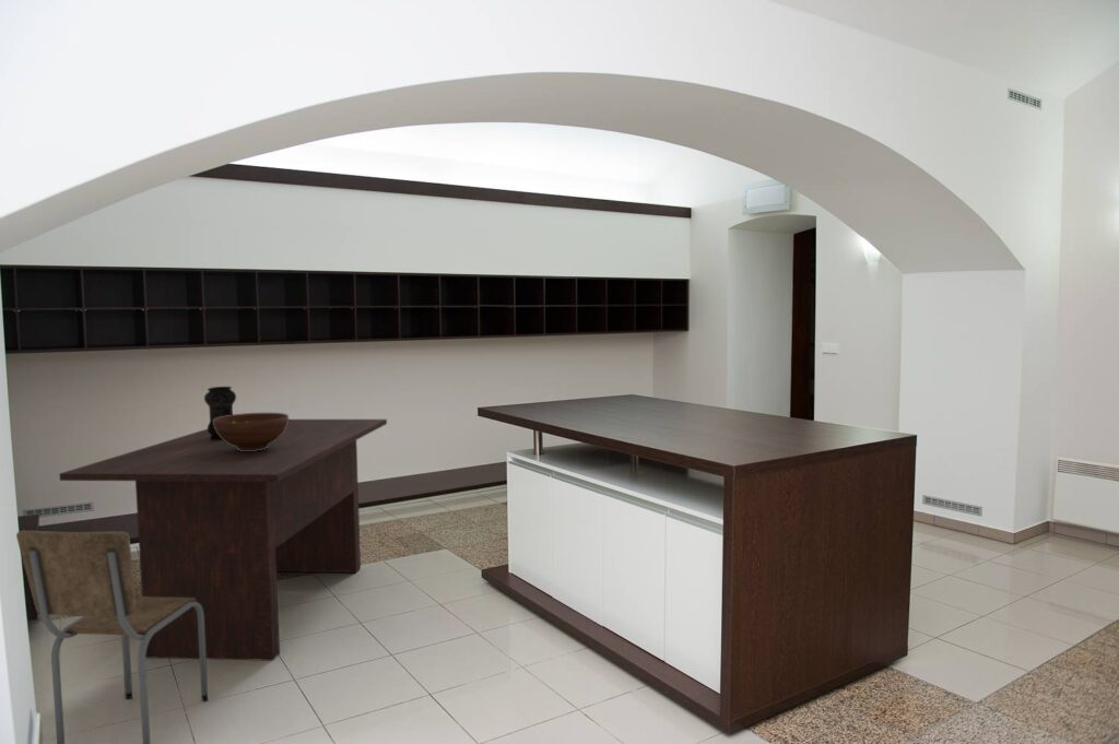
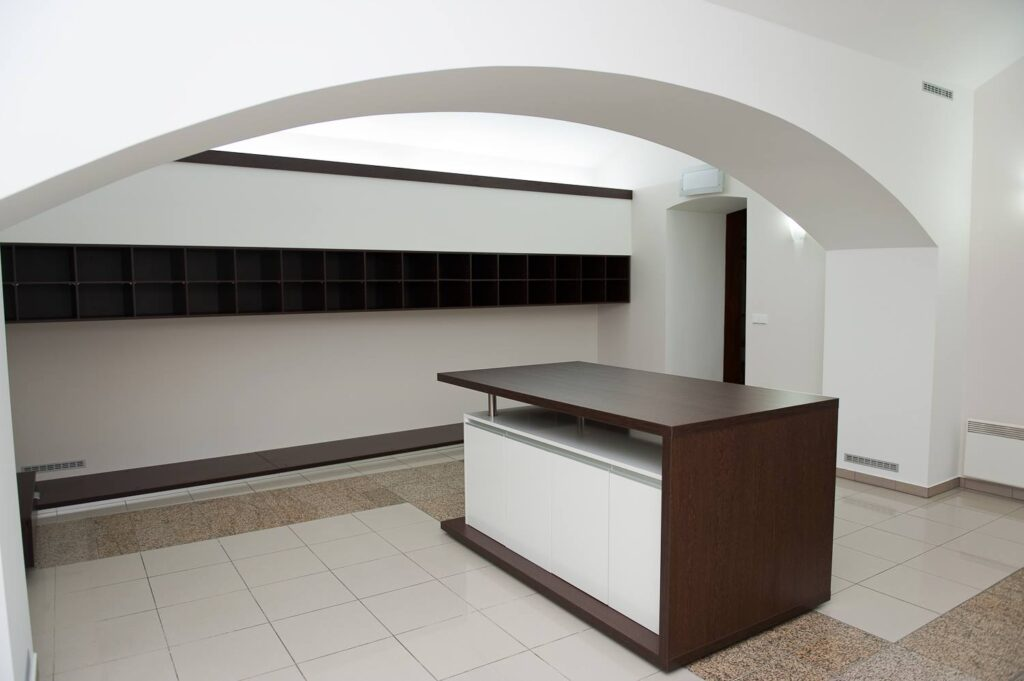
- dining chair [15,529,209,744]
- vase [203,386,237,439]
- fruit bowl [213,412,290,451]
- dining table [58,418,388,662]
